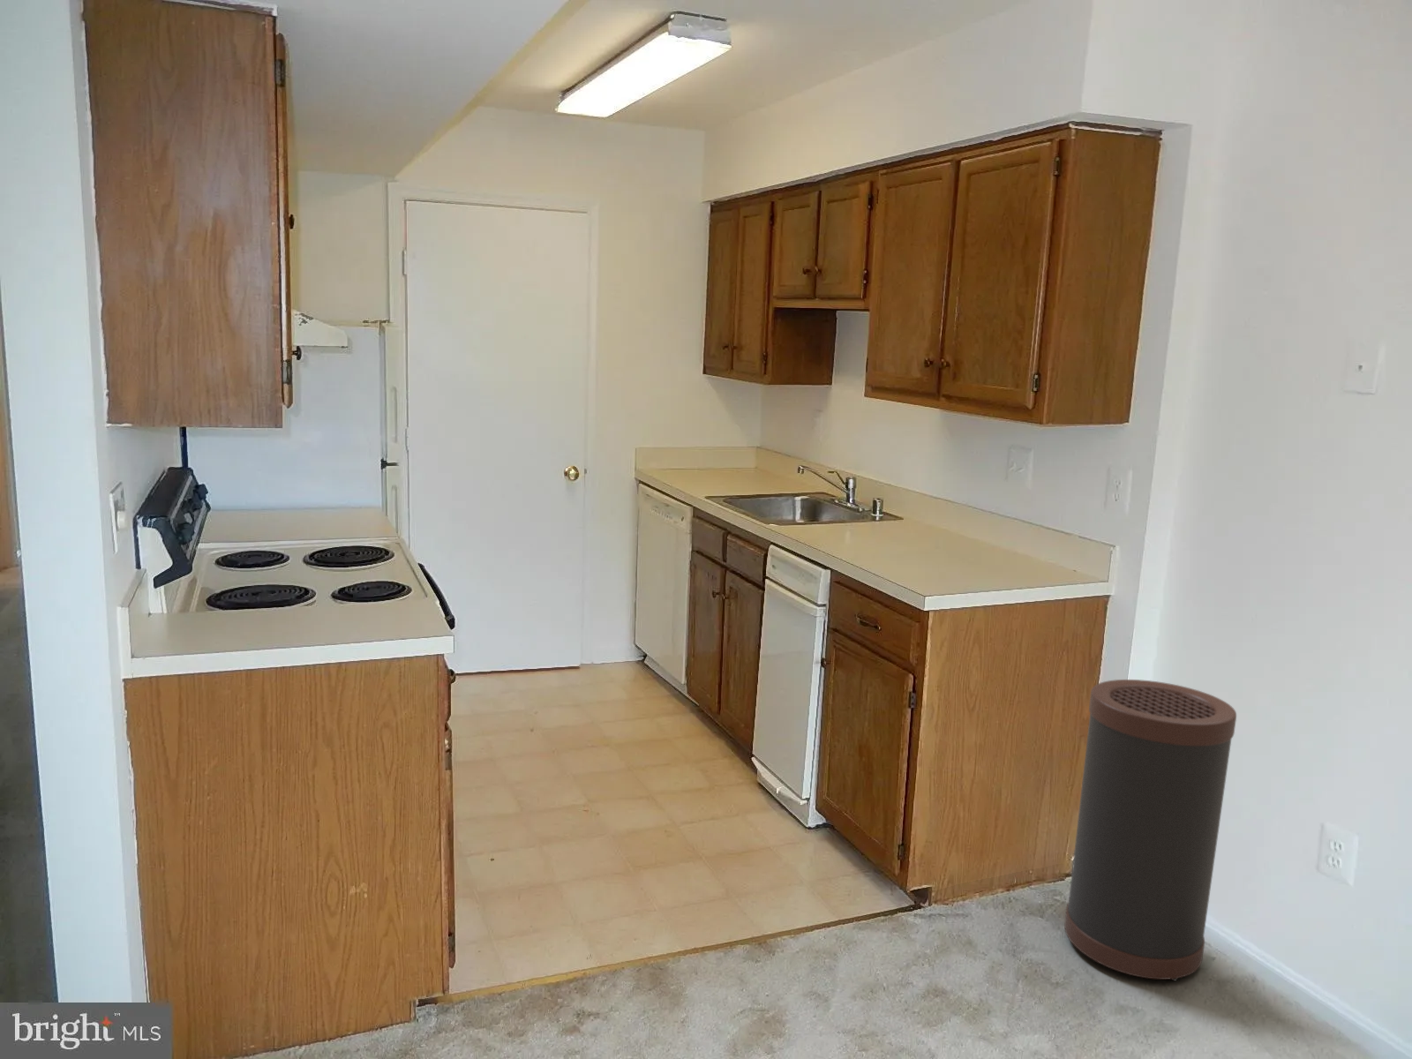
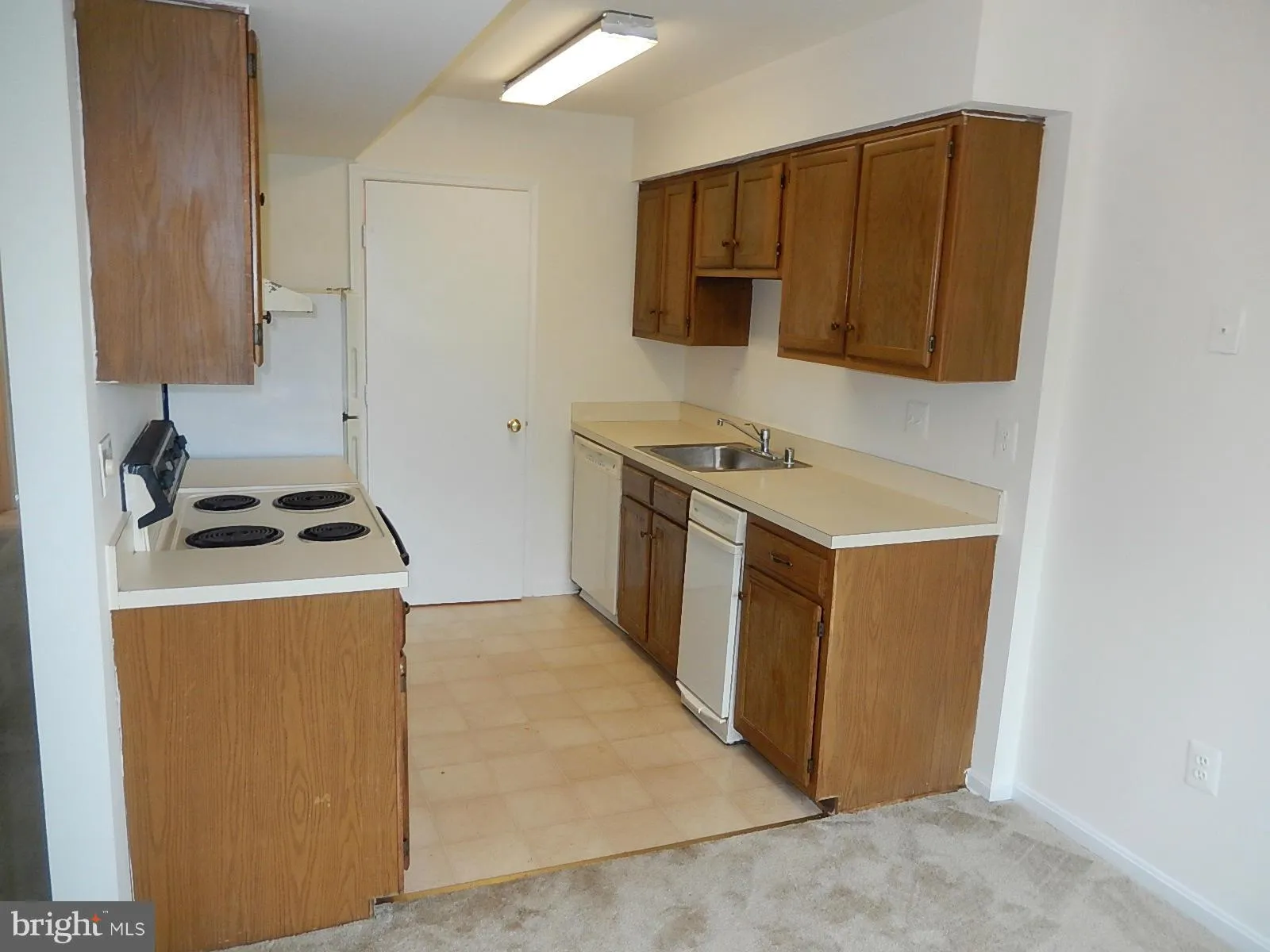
- trash can [1063,679,1237,982]
